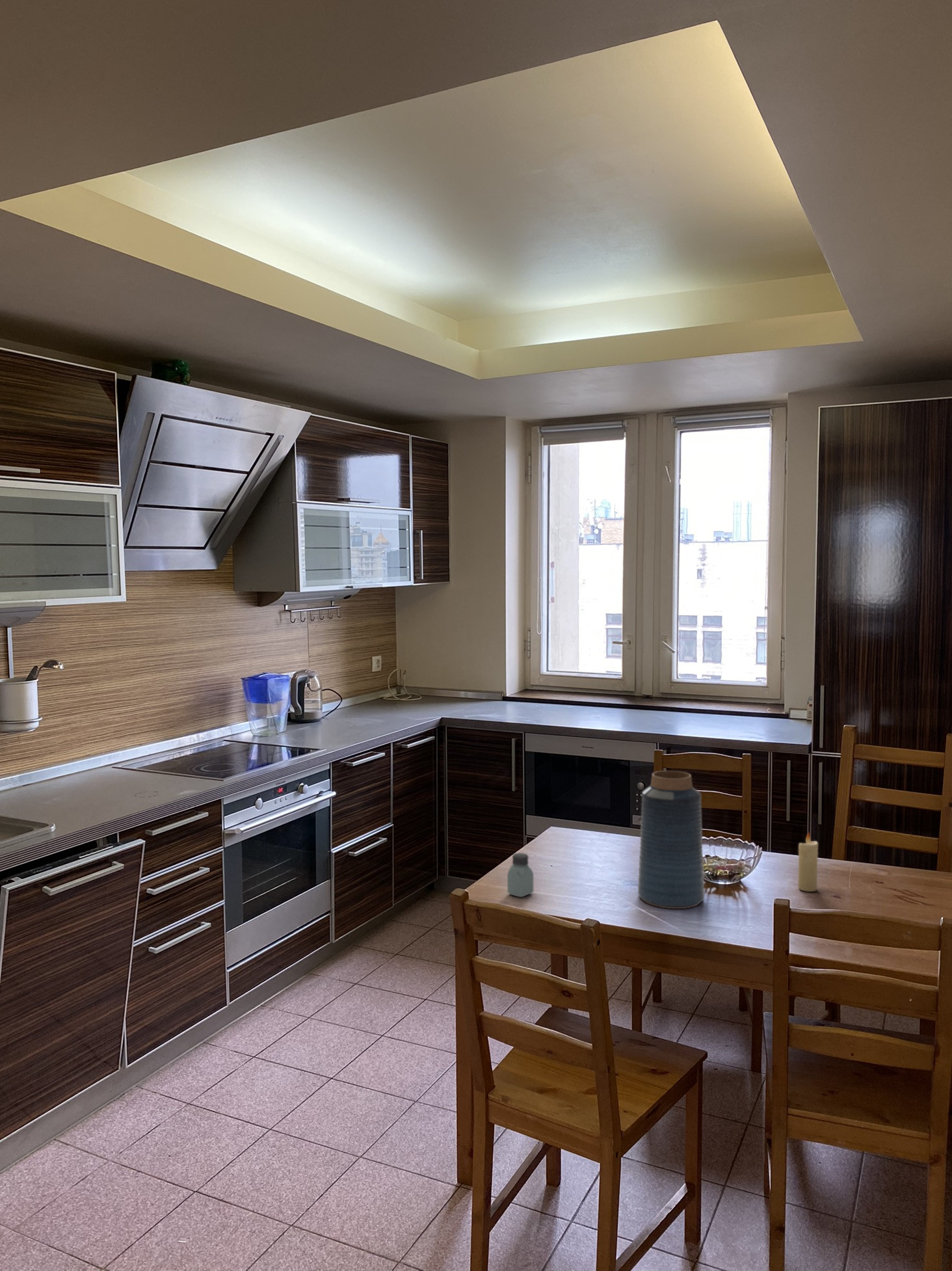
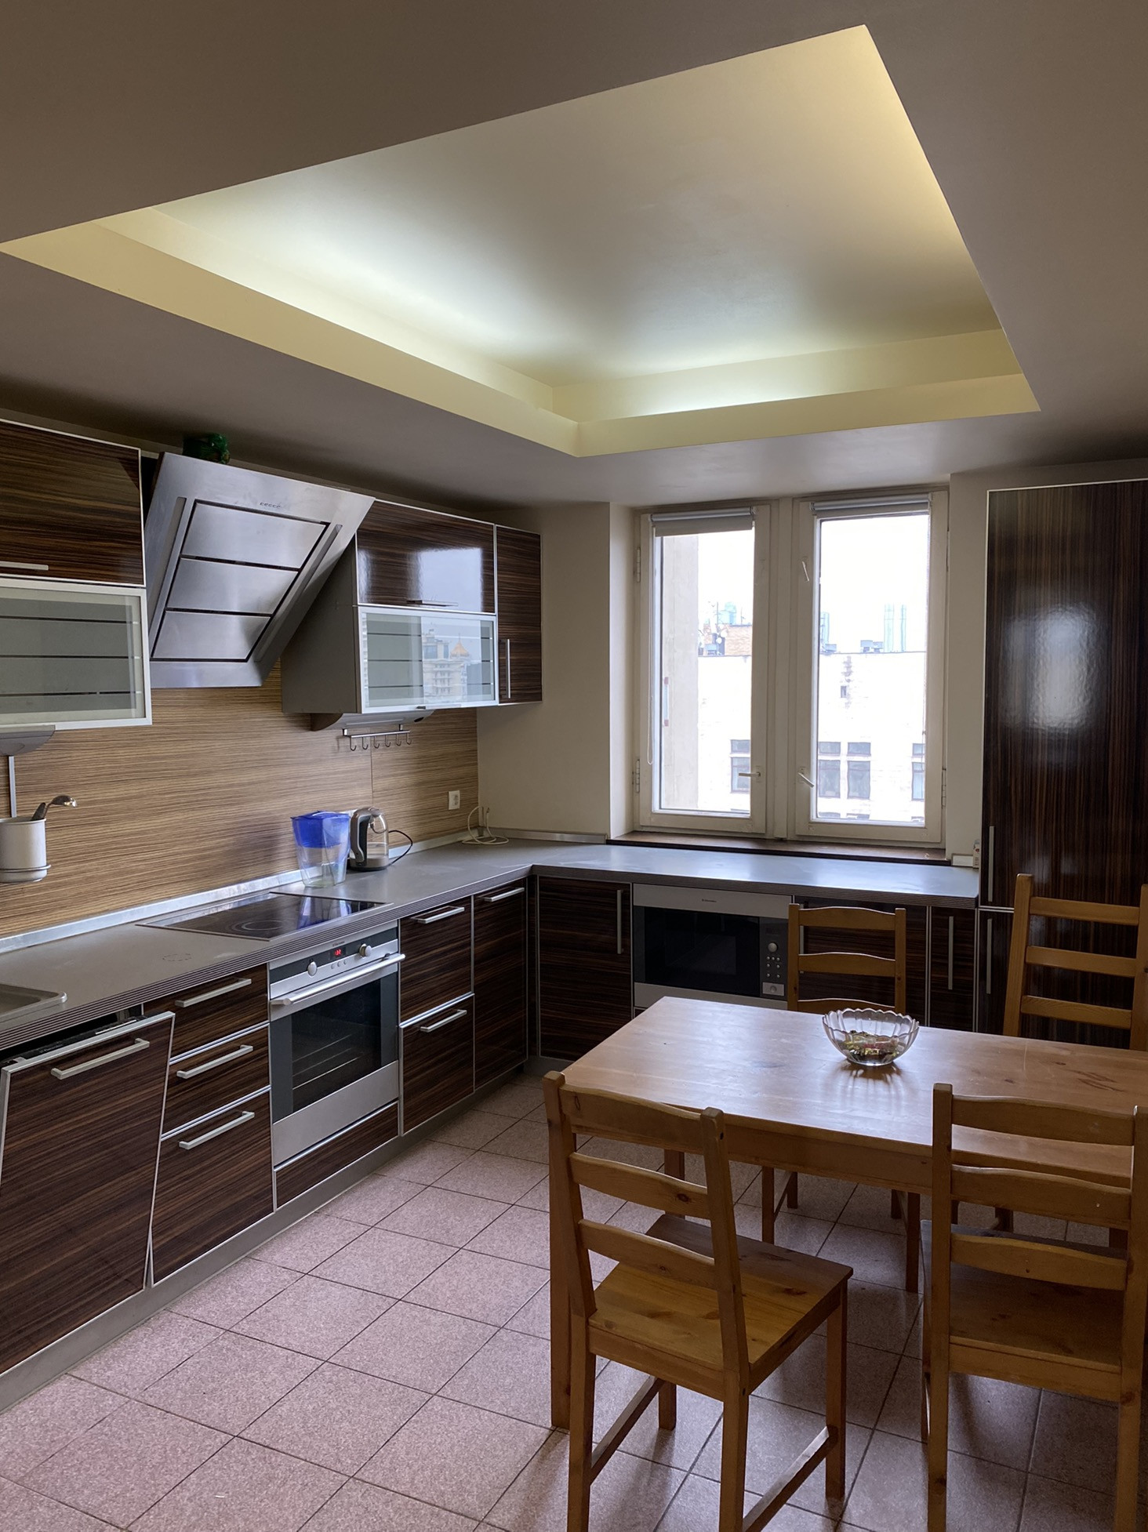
- candle [797,831,819,892]
- vase [637,770,705,909]
- saltshaker [507,852,534,898]
